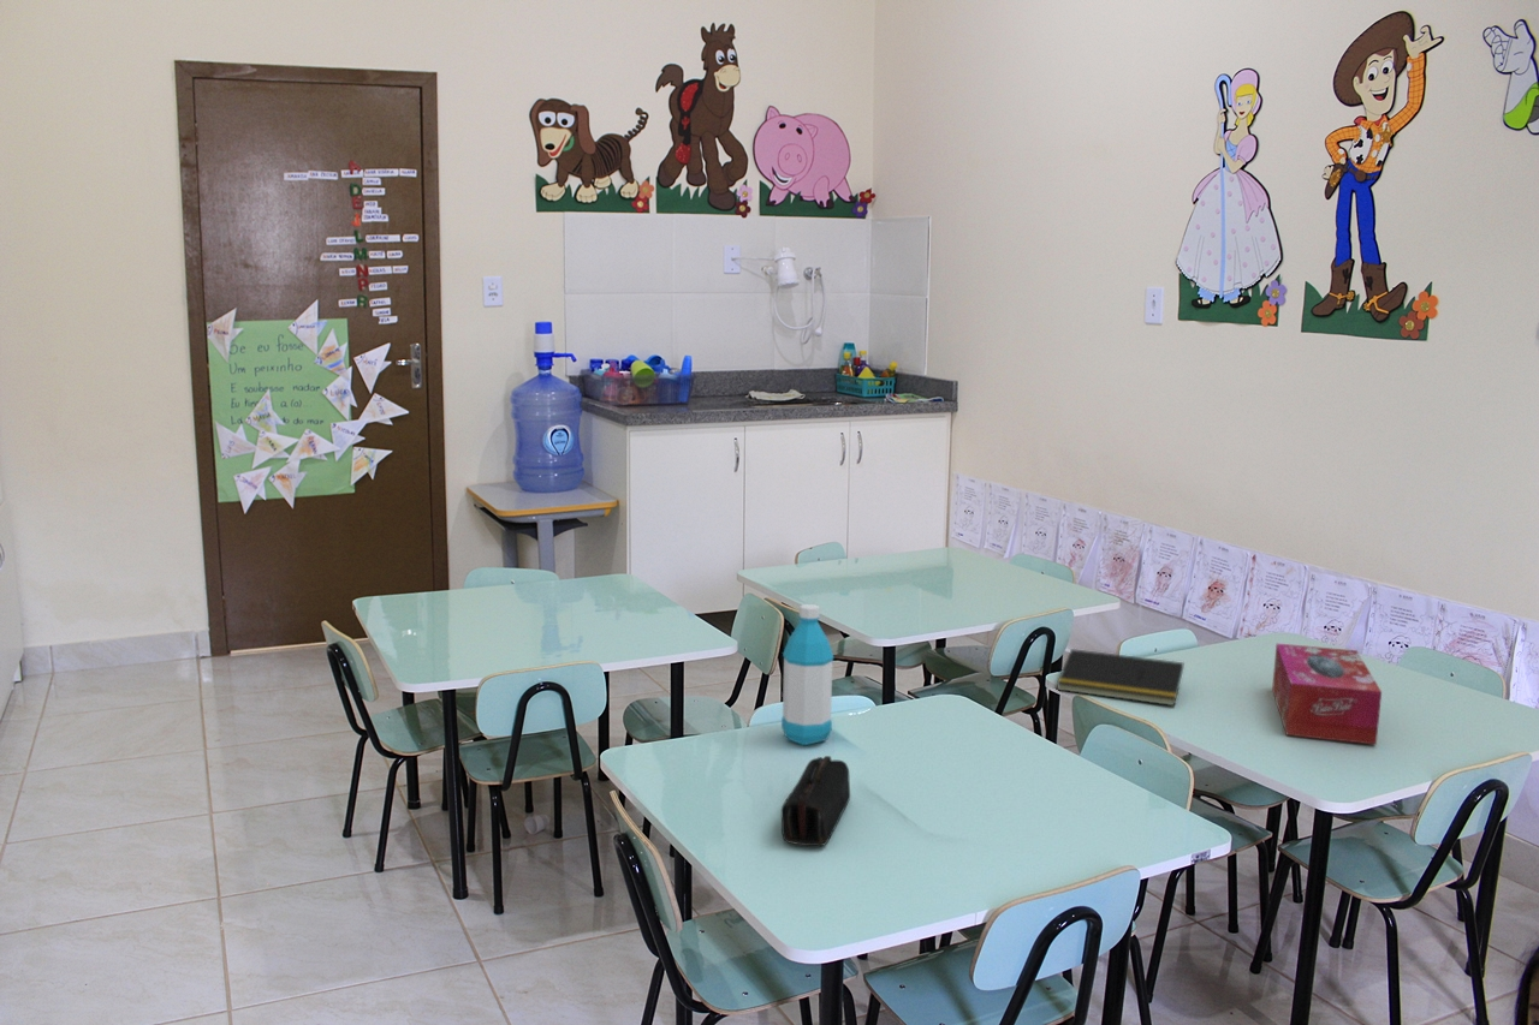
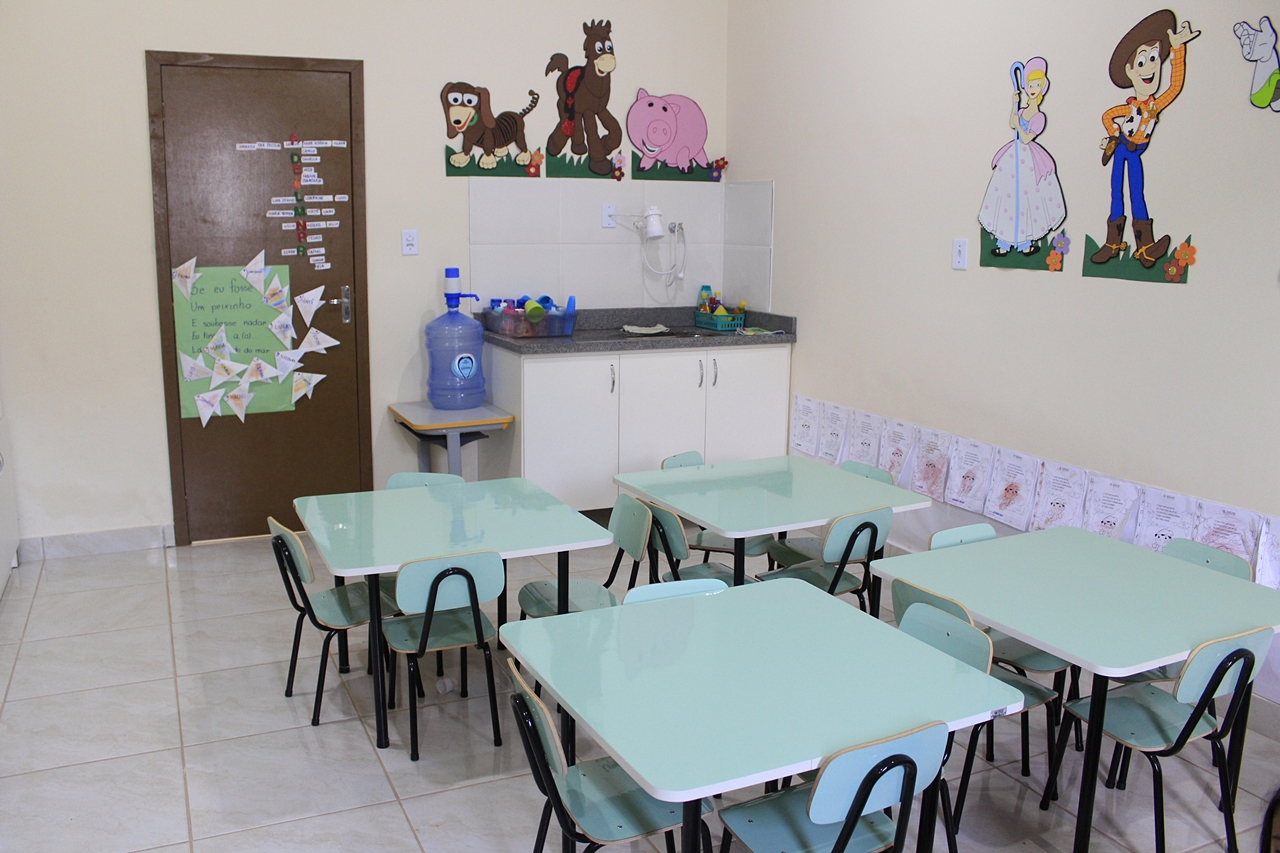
- tissue box [1271,643,1383,746]
- notepad [1056,648,1184,707]
- water bottle [780,603,834,746]
- pencil case [780,755,851,847]
